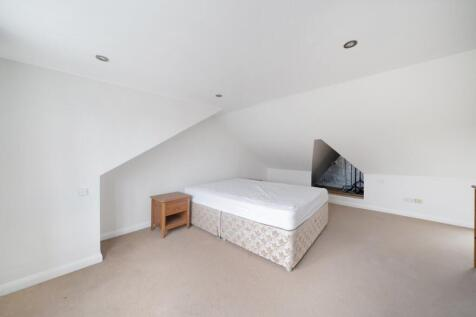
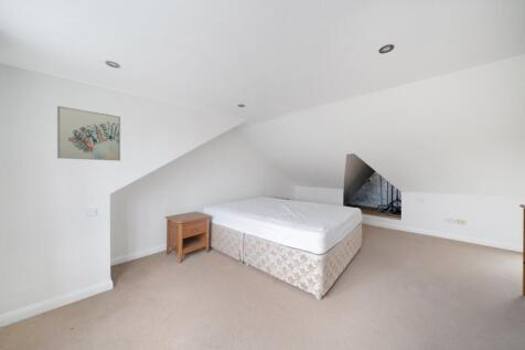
+ wall art [56,105,121,162]
